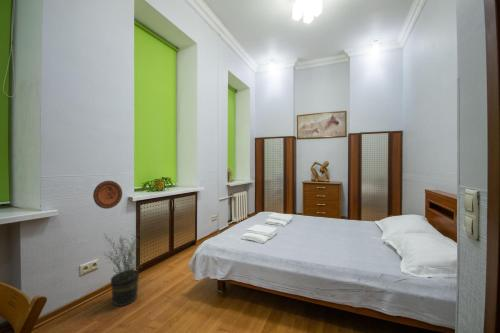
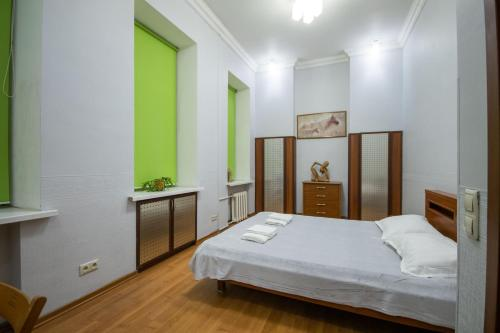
- potted plant [101,224,146,307]
- decorative plate [92,180,123,210]
